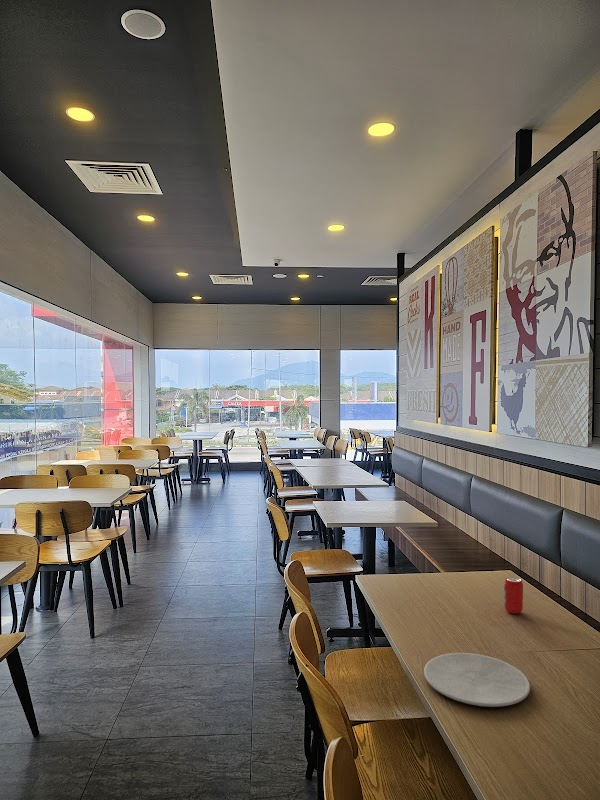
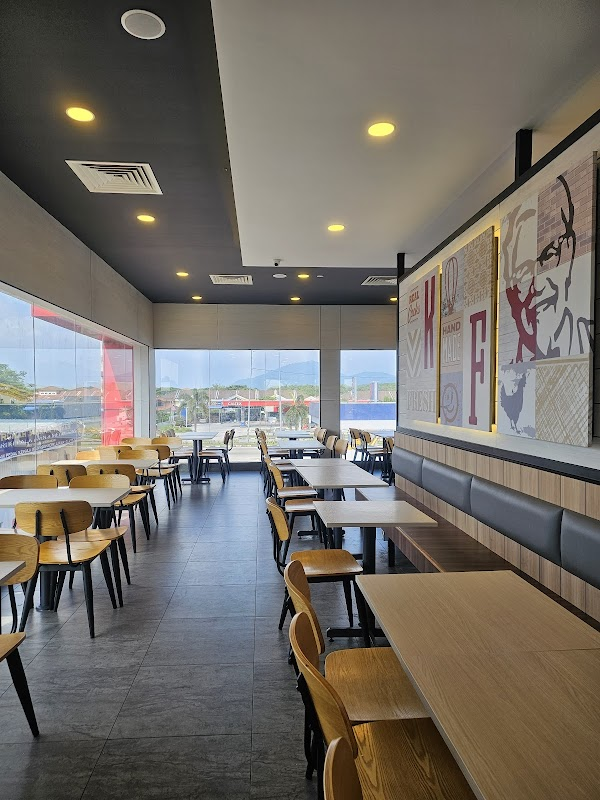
- beer can [503,576,524,615]
- plate [423,652,531,708]
